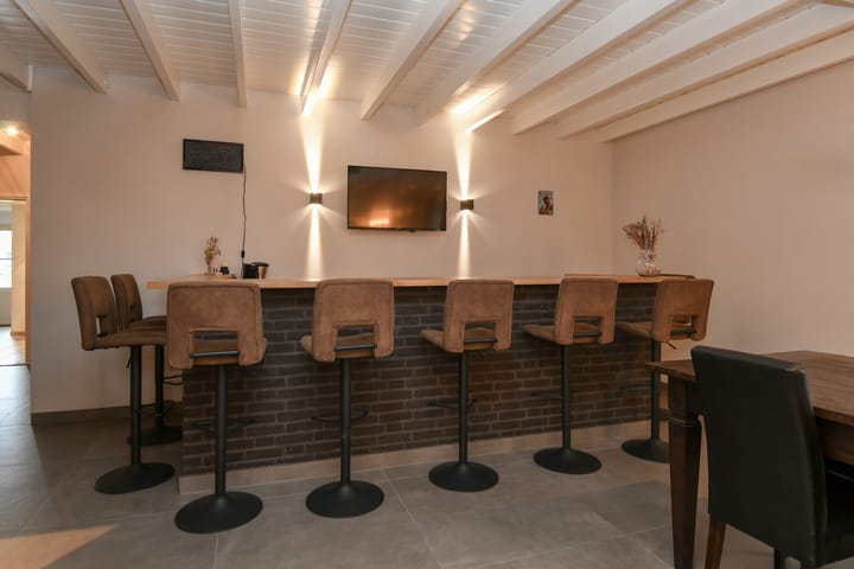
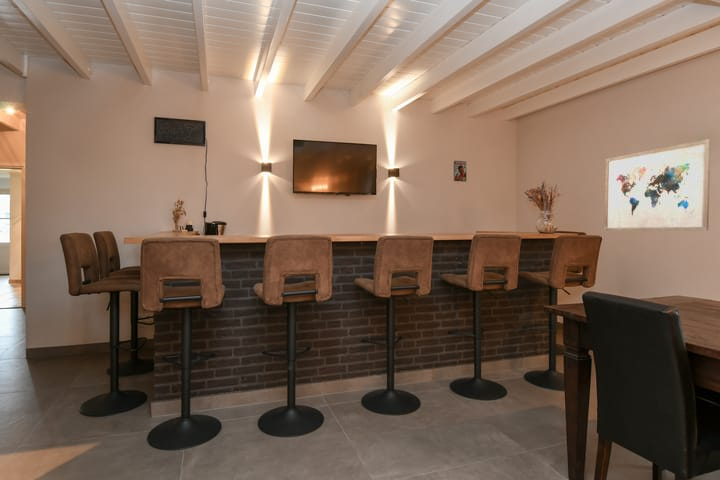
+ wall art [603,138,712,232]
